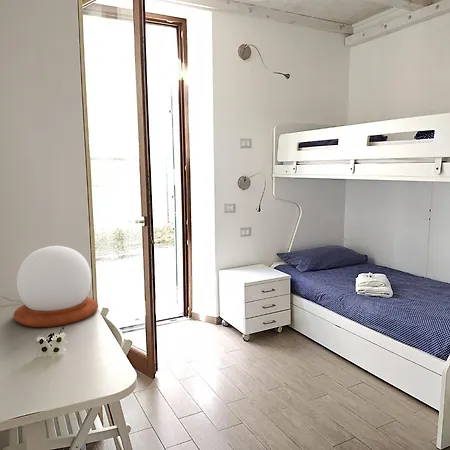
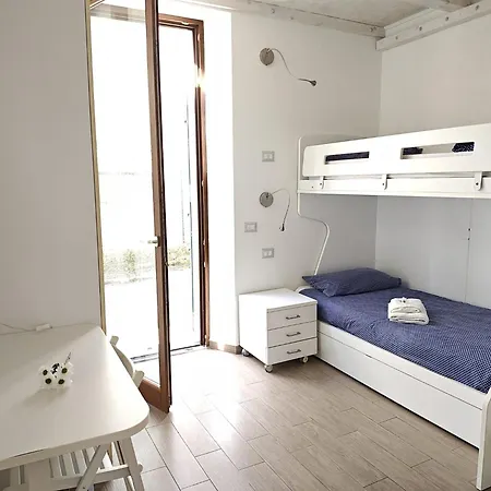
- snow globe [13,245,99,328]
